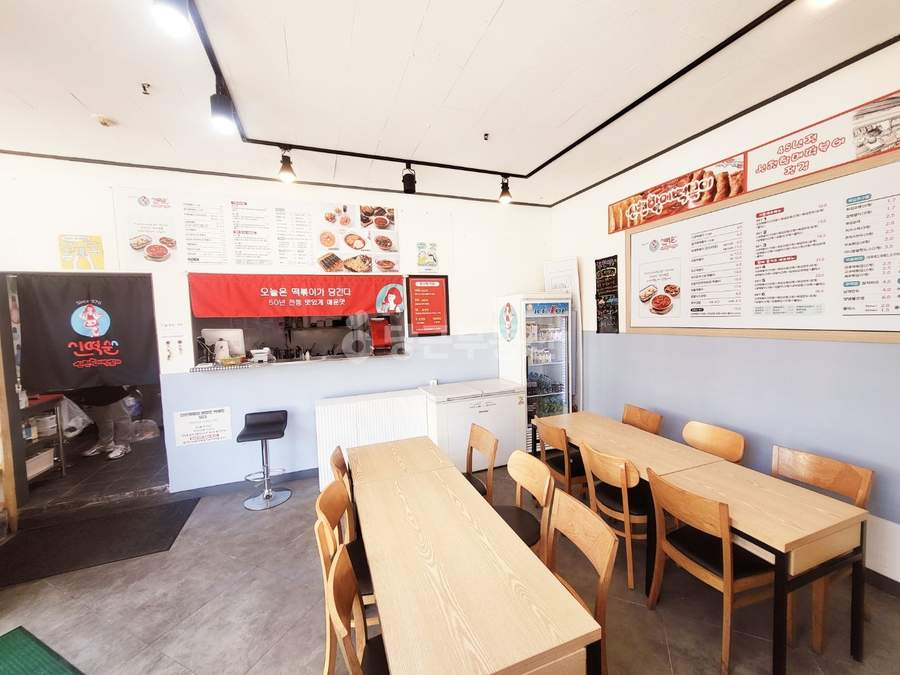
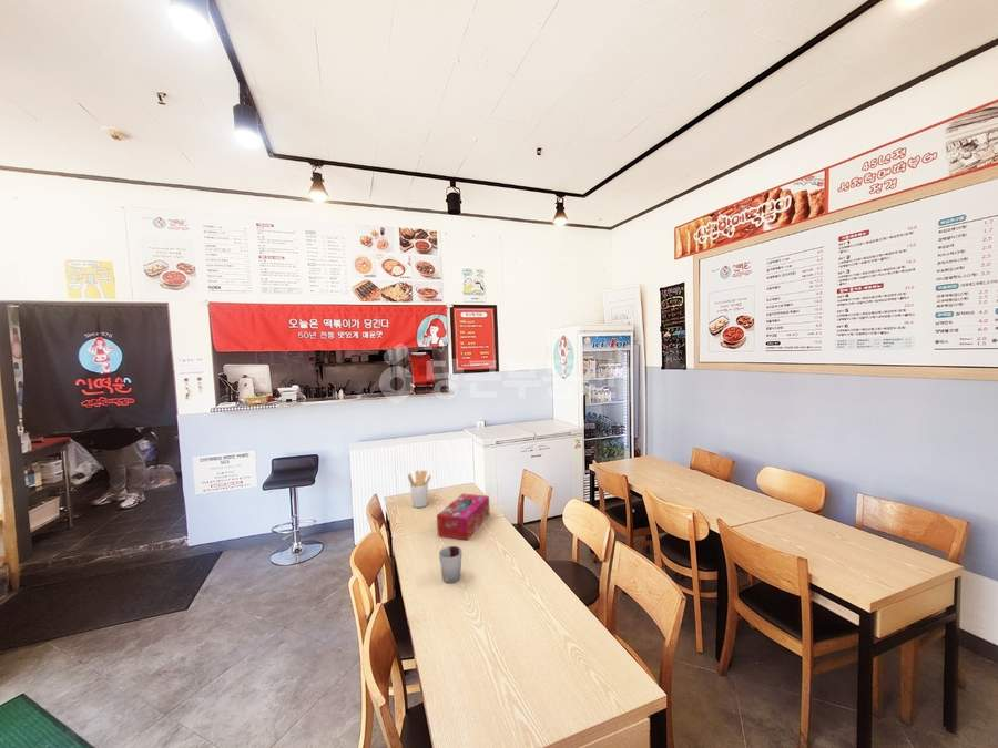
+ utensil holder [407,469,432,509]
+ cup [438,545,464,584]
+ tissue box [436,493,490,541]
